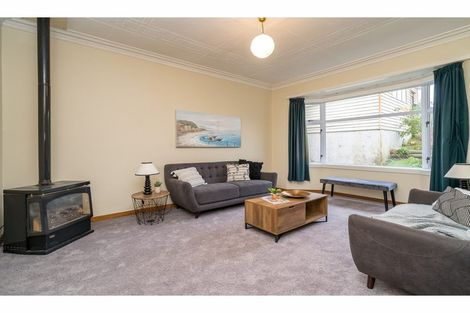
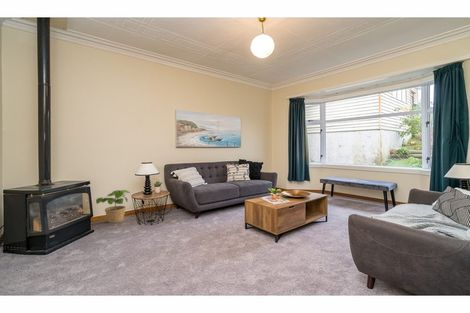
+ potted plant [95,189,132,224]
